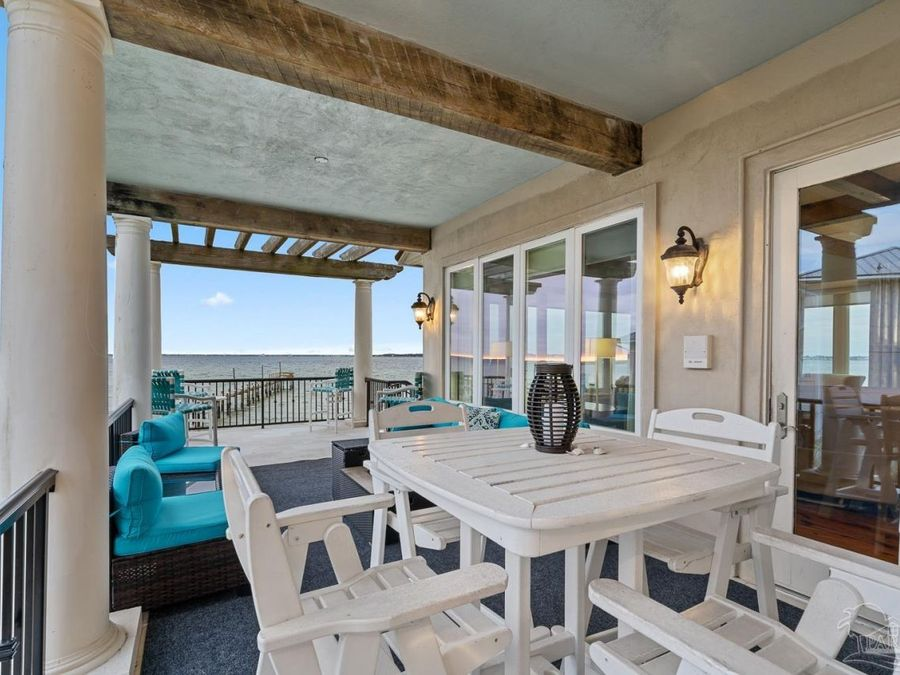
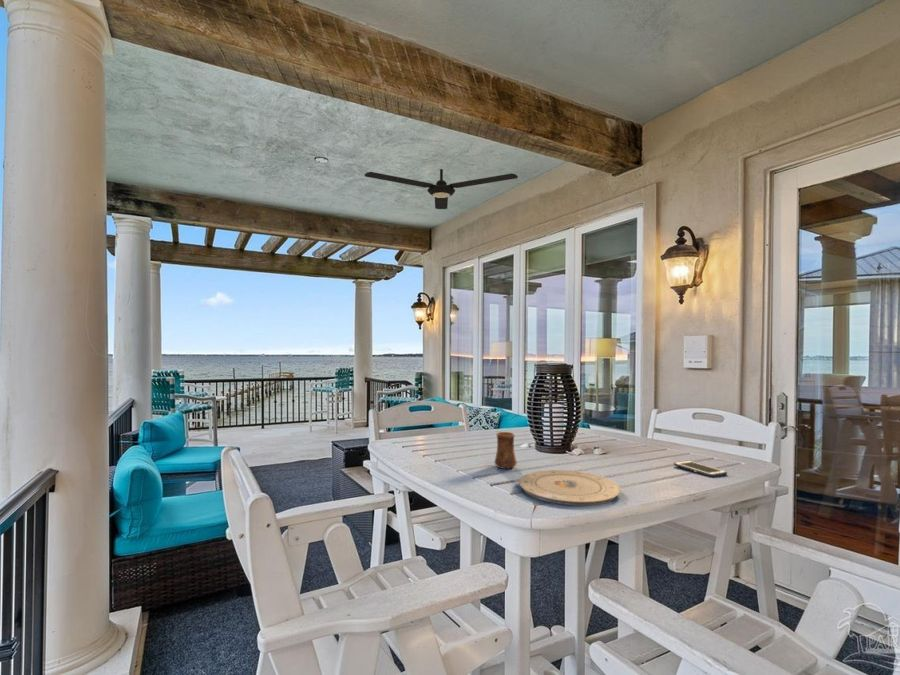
+ cup [493,431,518,470]
+ plate [518,469,622,506]
+ cell phone [673,460,728,478]
+ ceiling fan [364,168,519,210]
